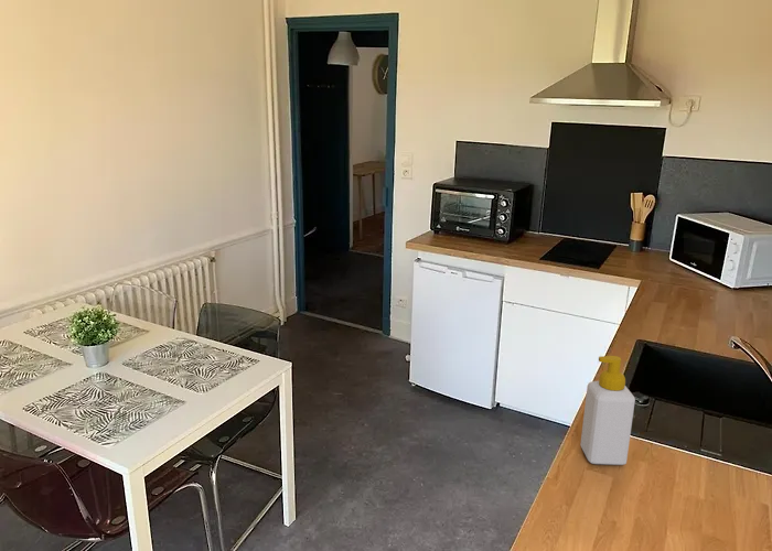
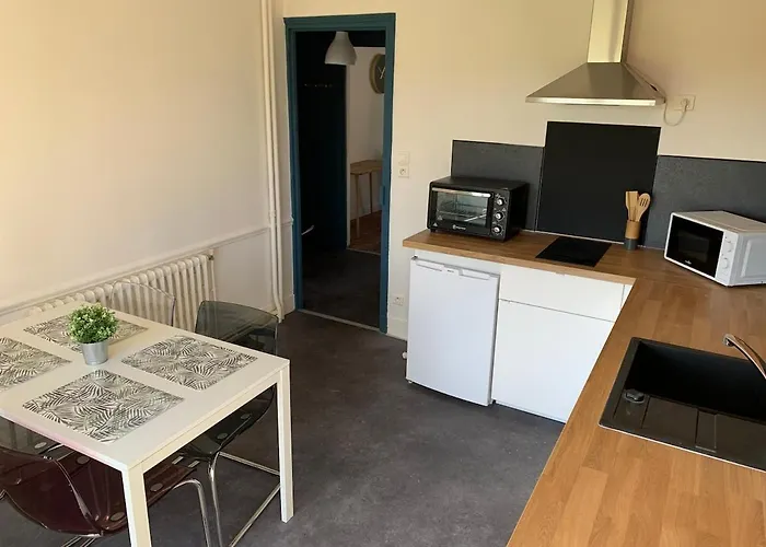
- soap bottle [580,355,636,466]
